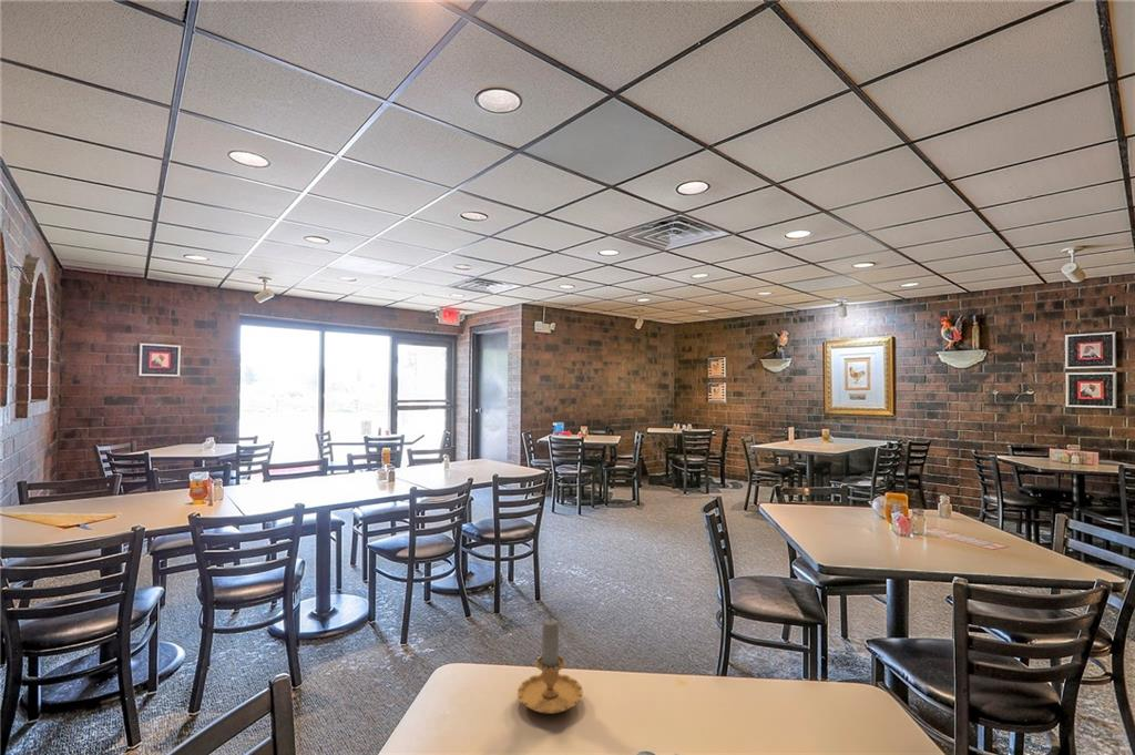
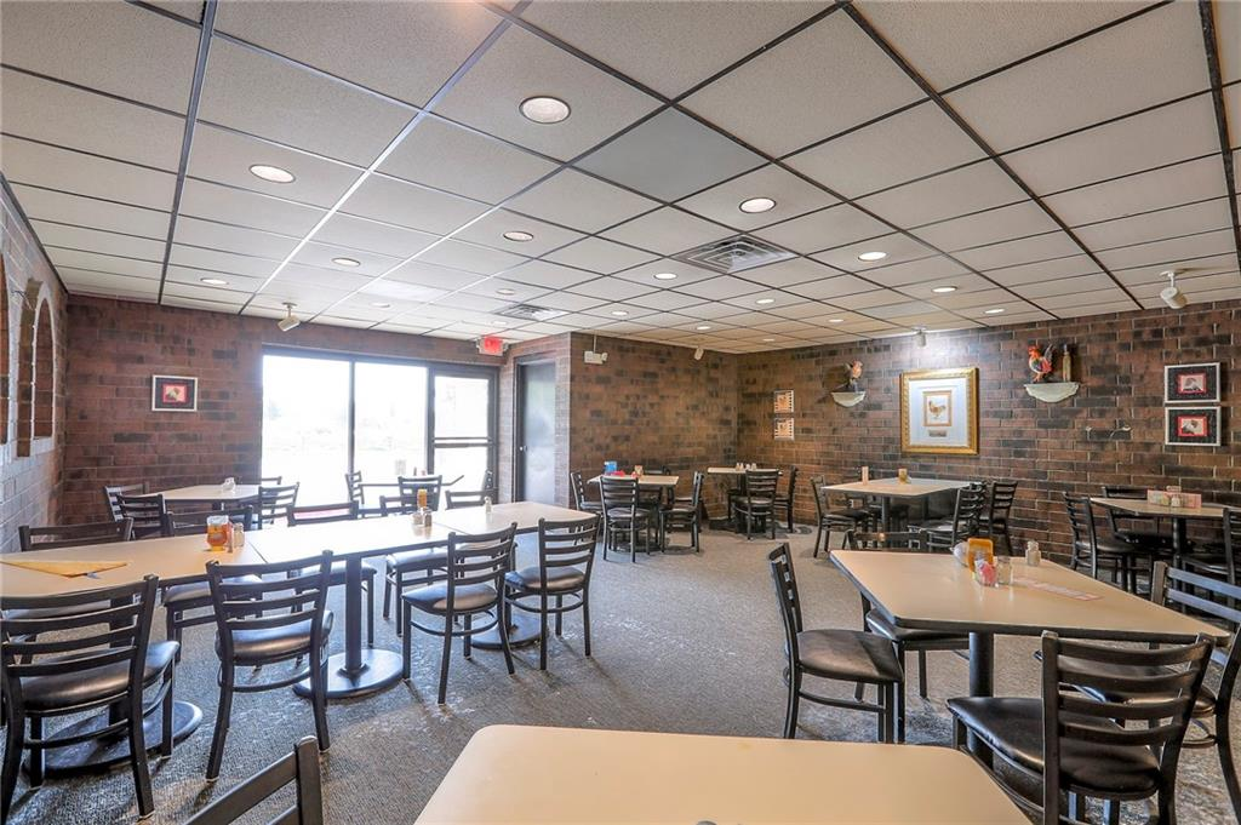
- candle [517,618,584,715]
